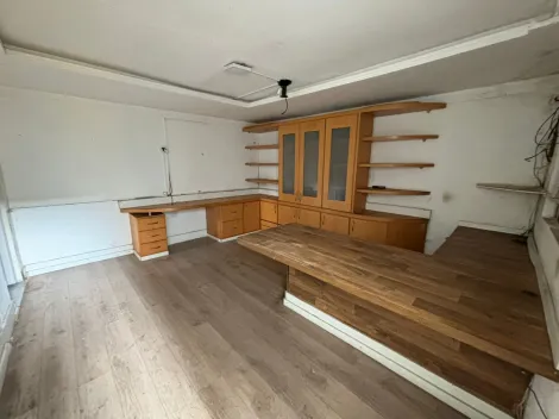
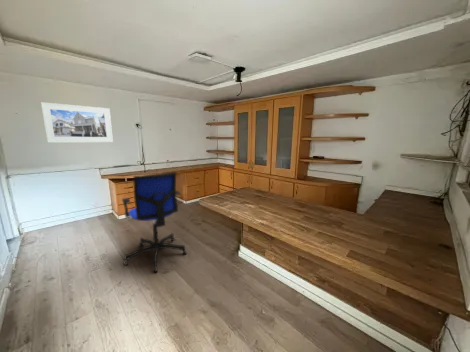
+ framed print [40,101,114,144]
+ office chair [121,171,188,273]
